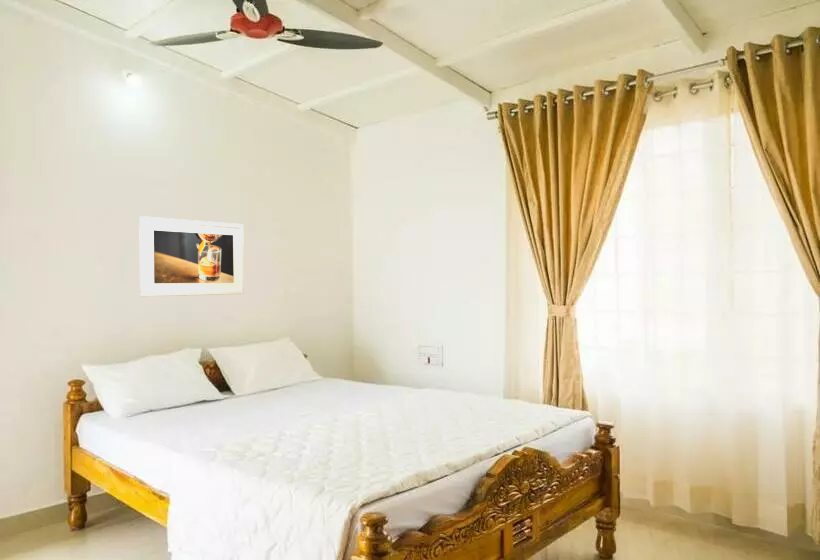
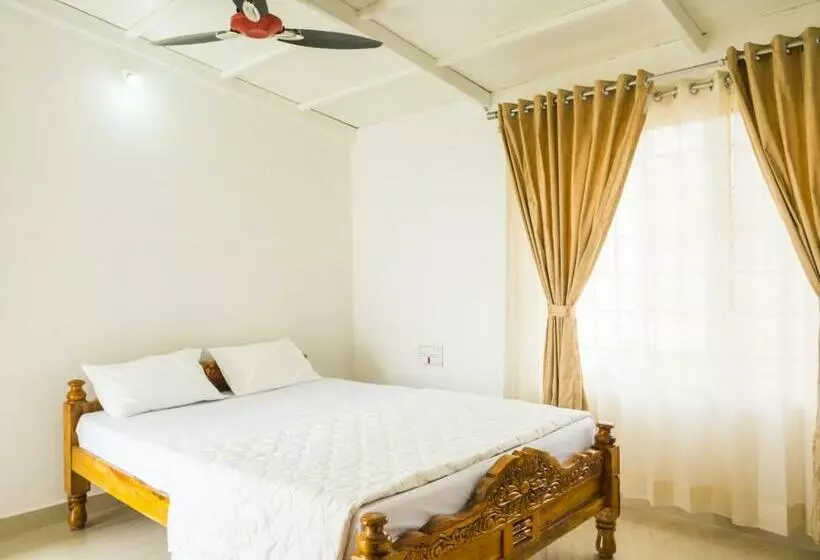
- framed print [138,215,245,298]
